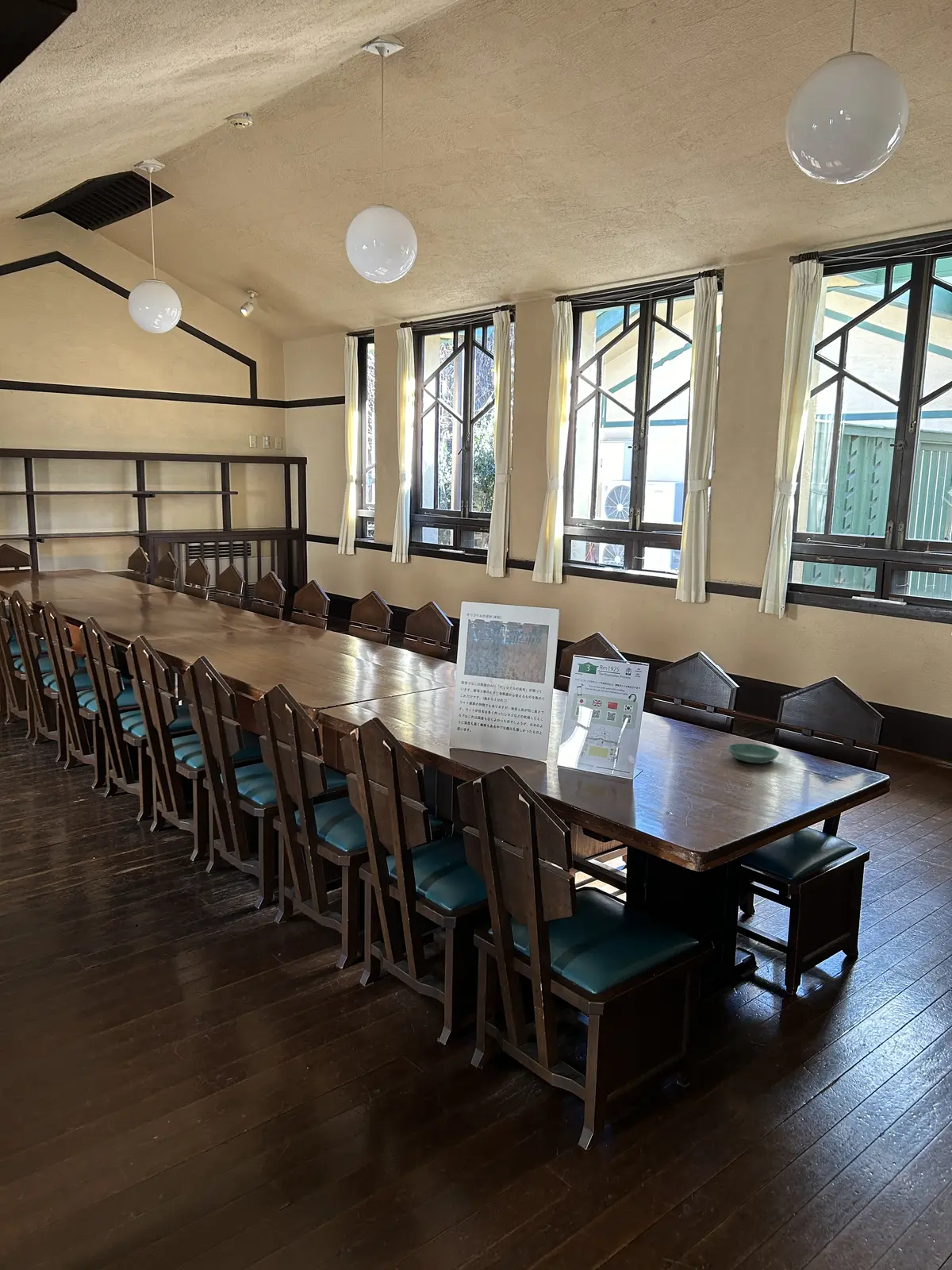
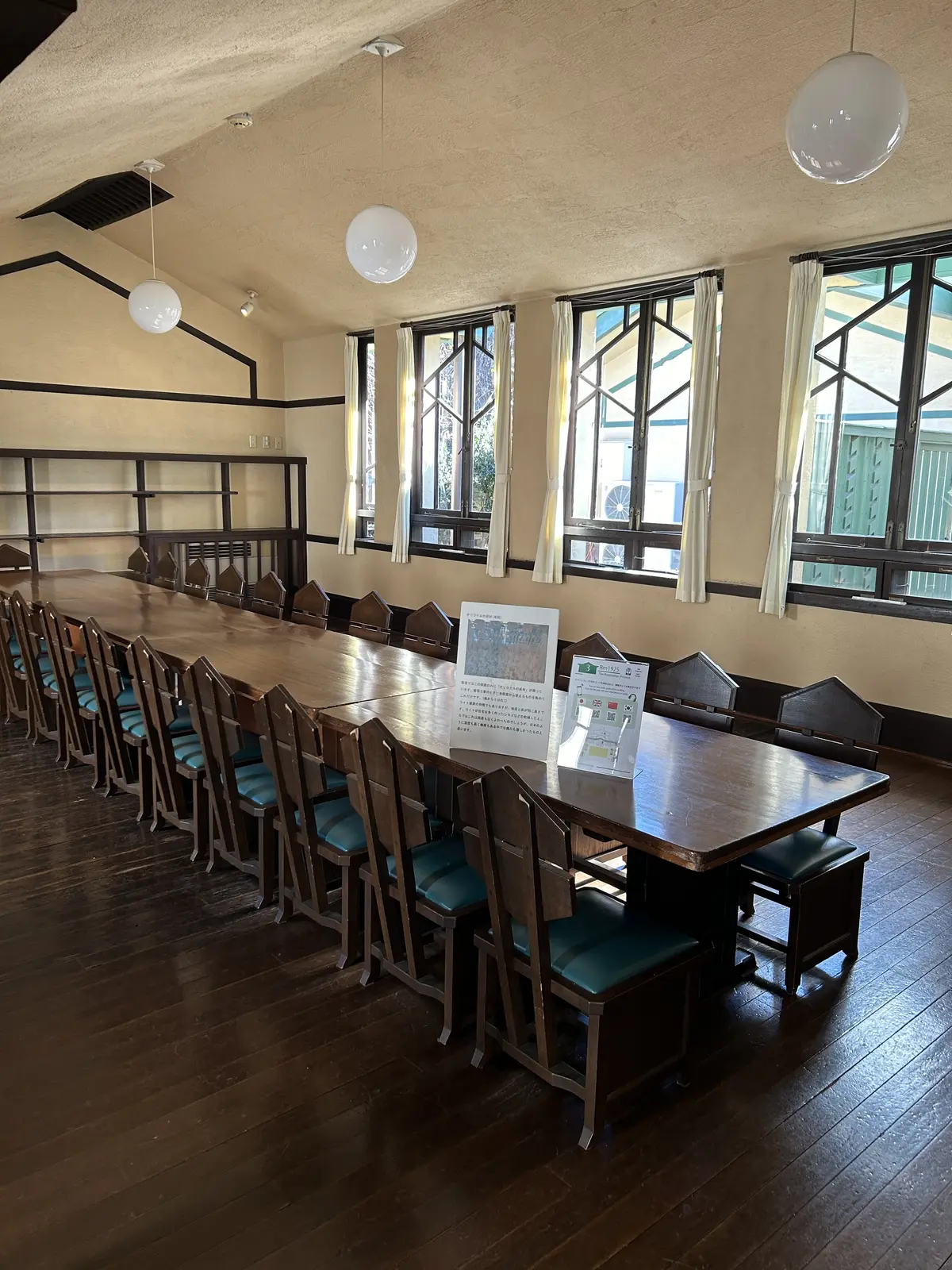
- saucer [727,743,780,764]
